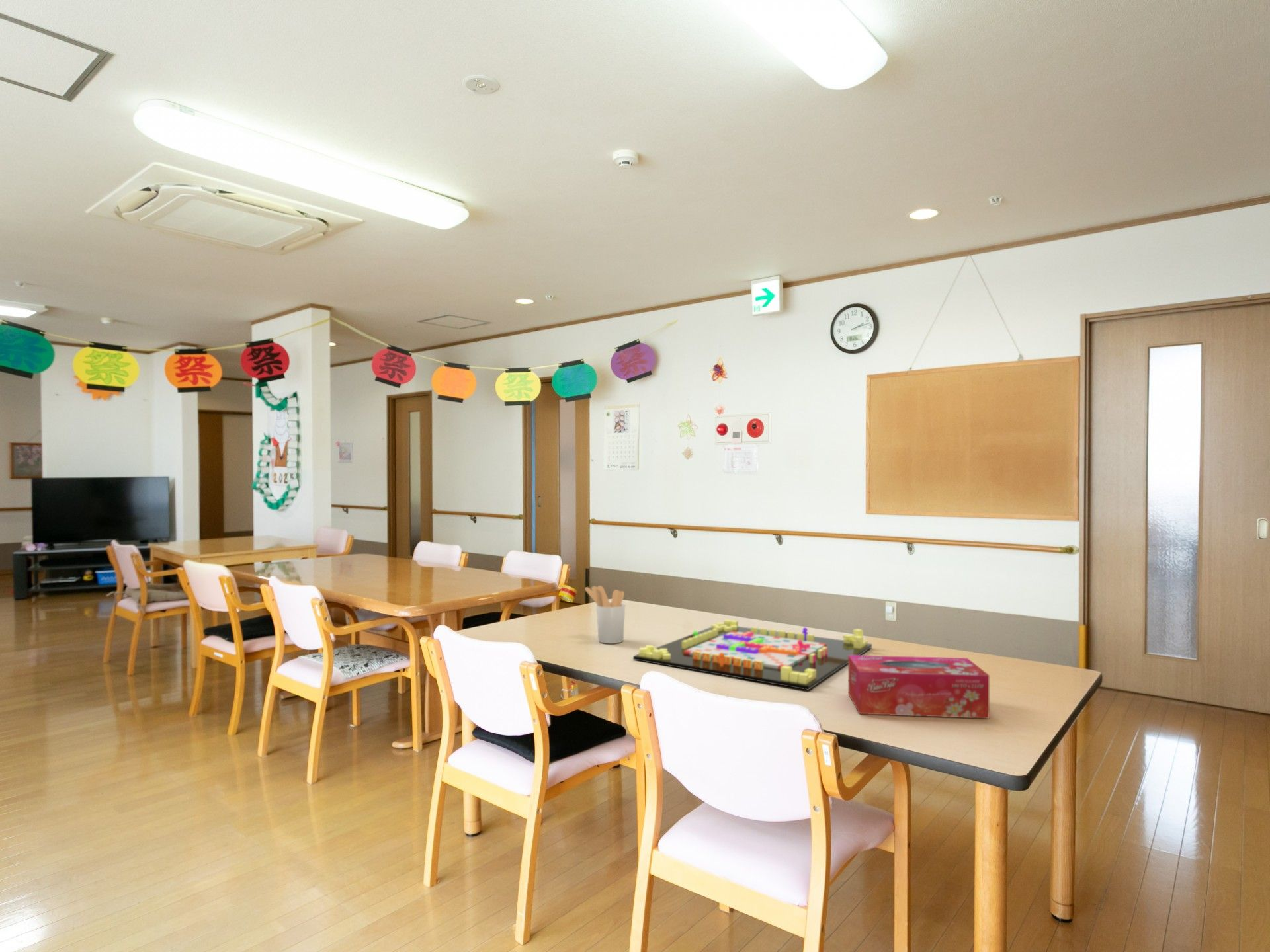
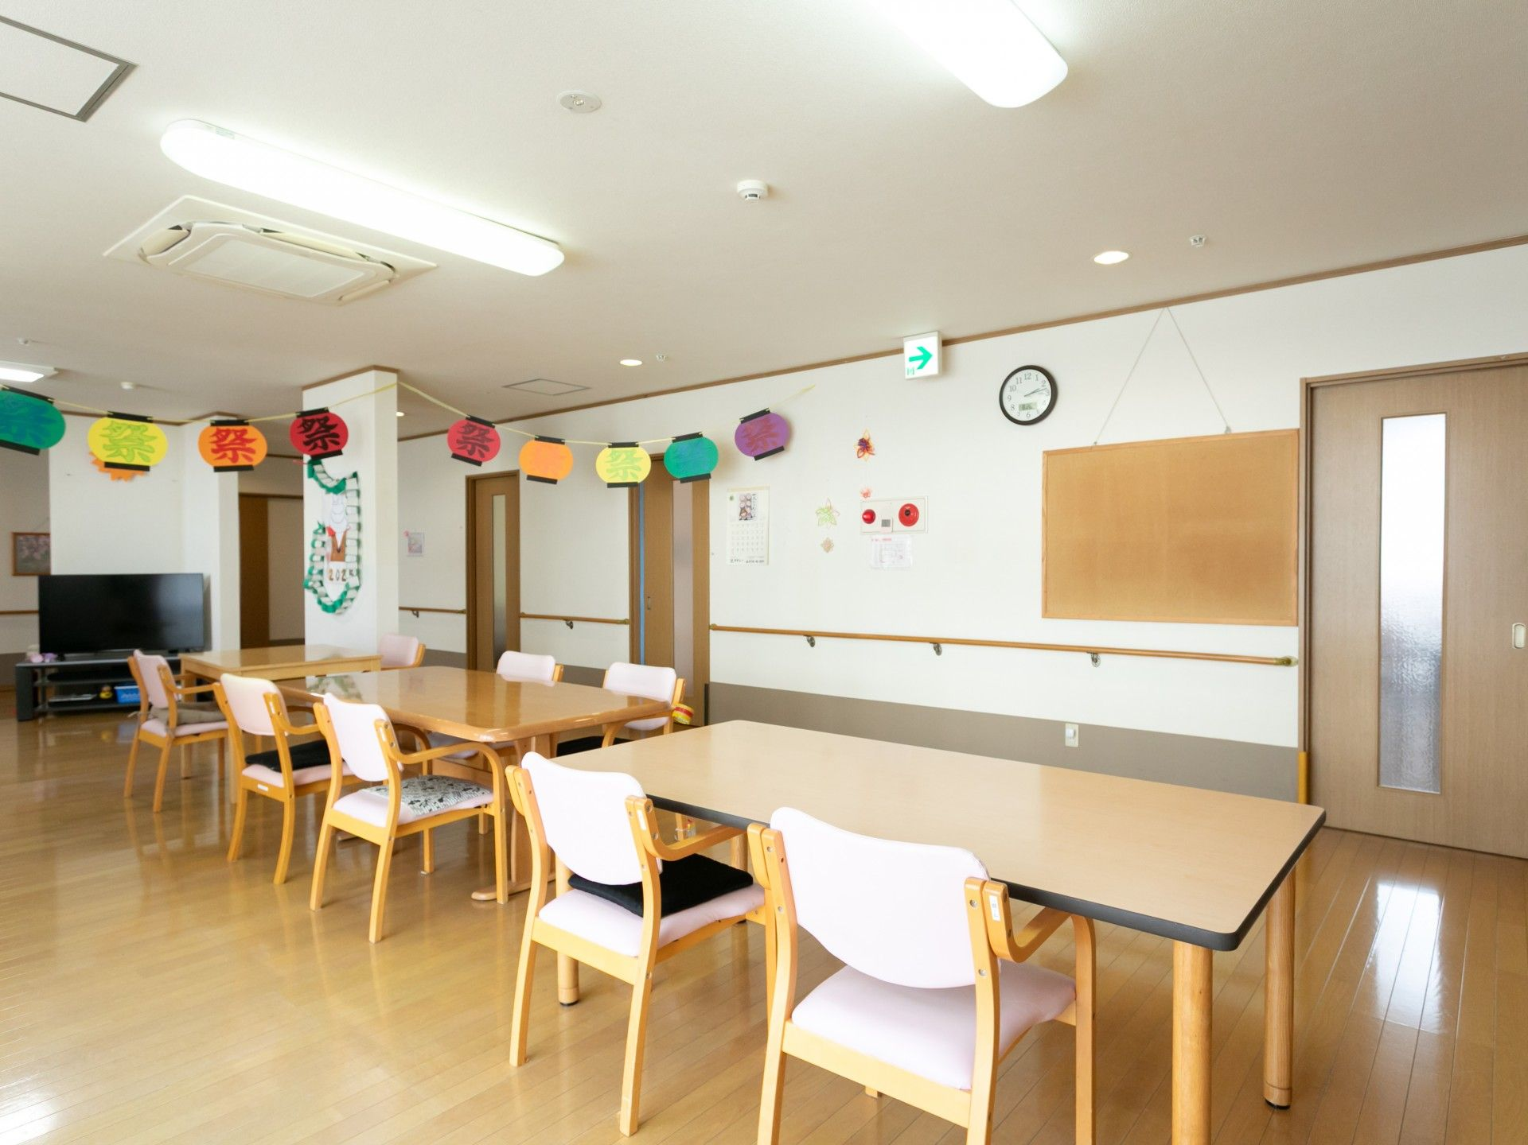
- tissue box [848,655,990,719]
- gameboard [632,619,872,691]
- utensil holder [584,585,626,644]
